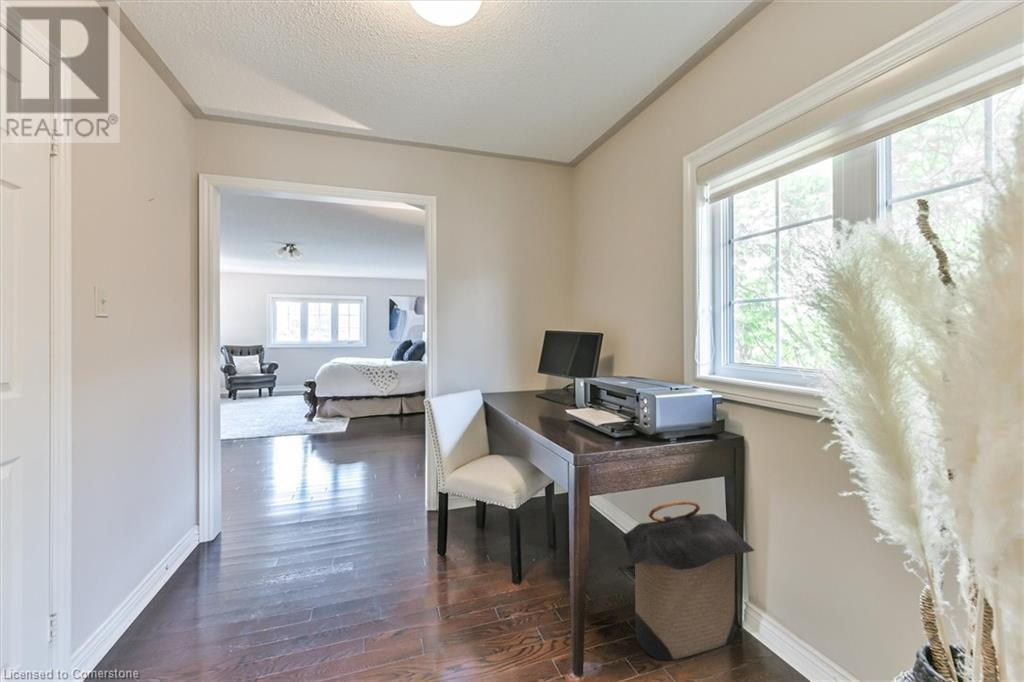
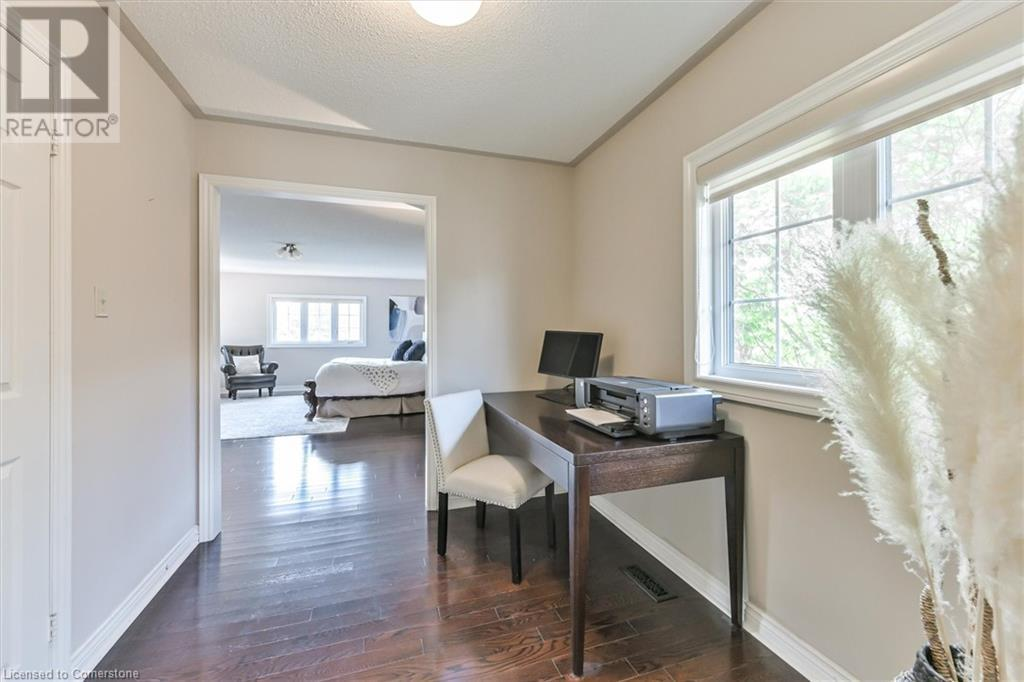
- laundry hamper [620,499,755,661]
